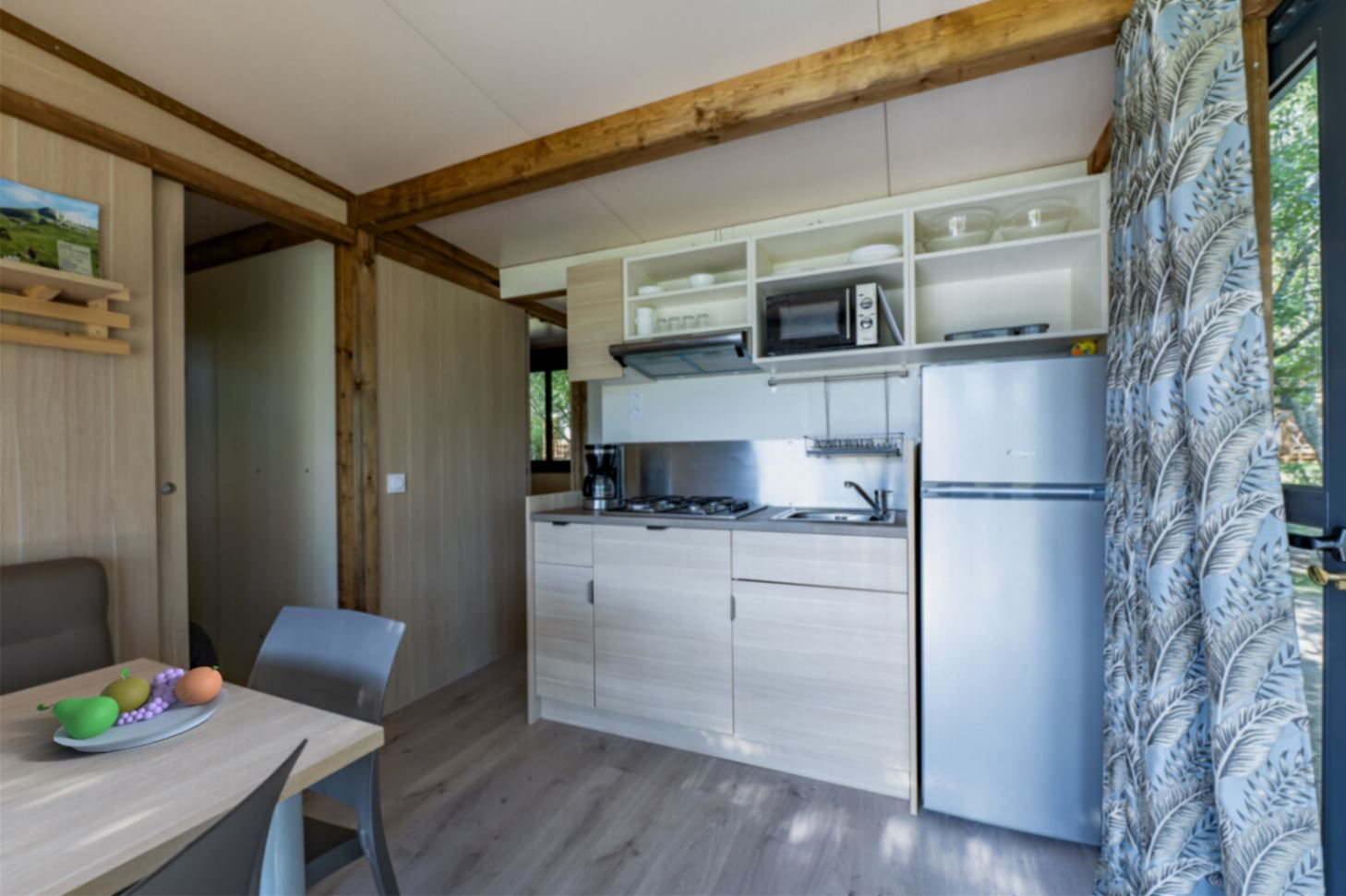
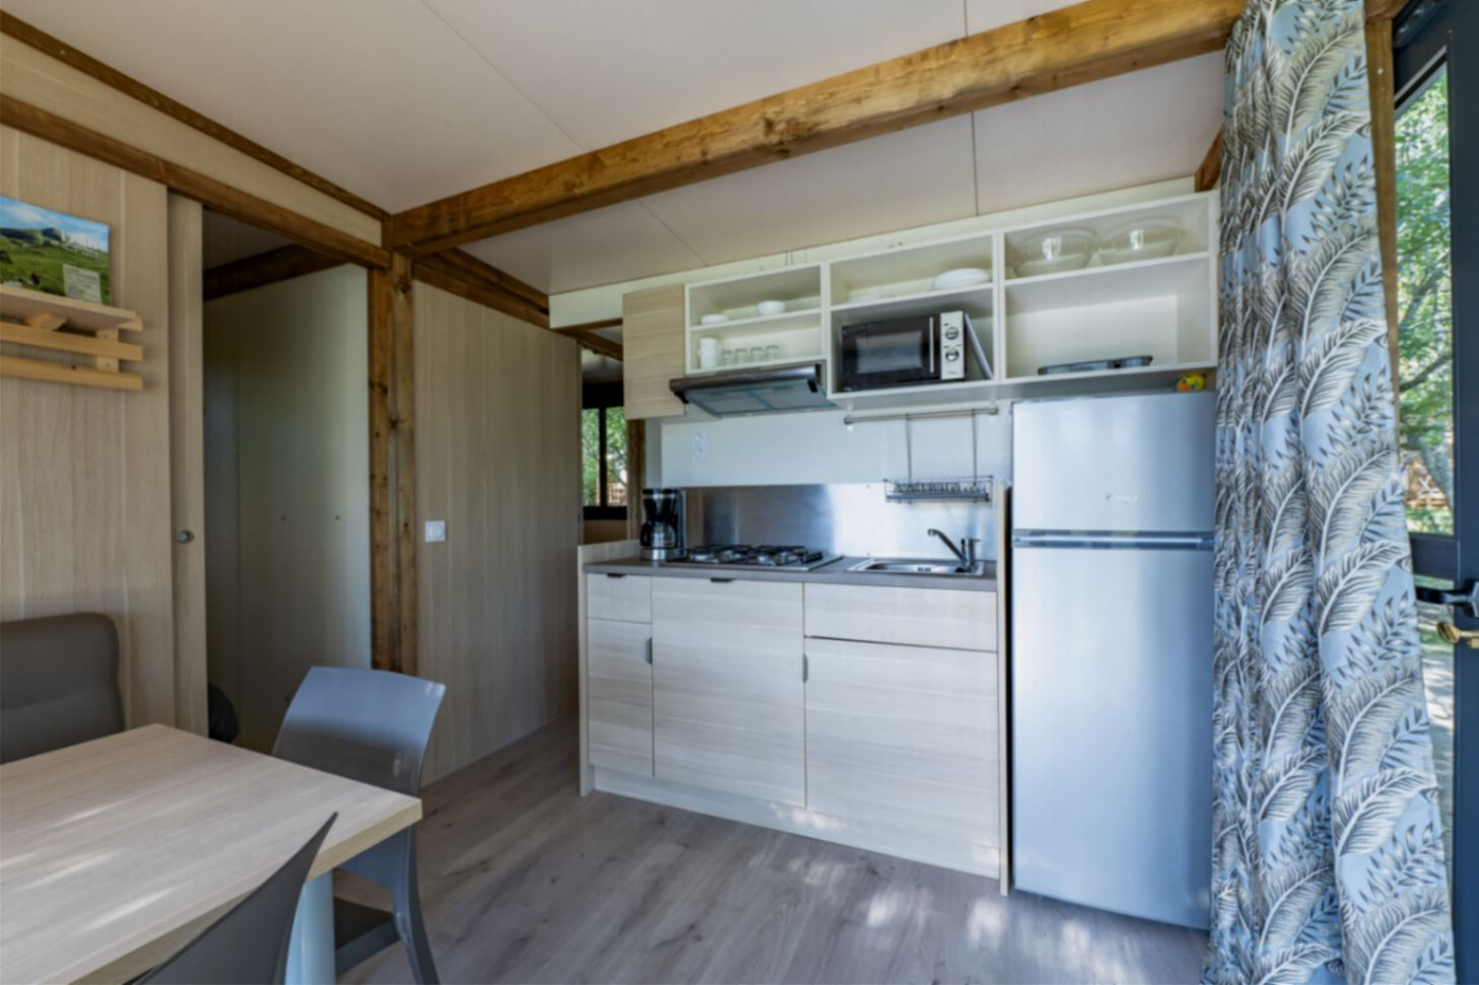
- fruit bowl [36,664,230,753]
